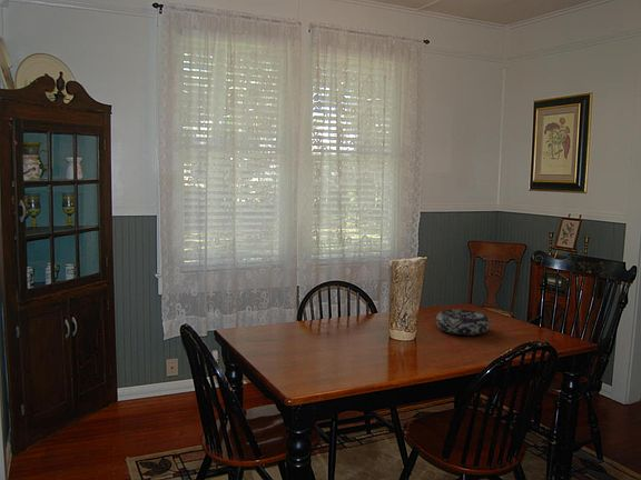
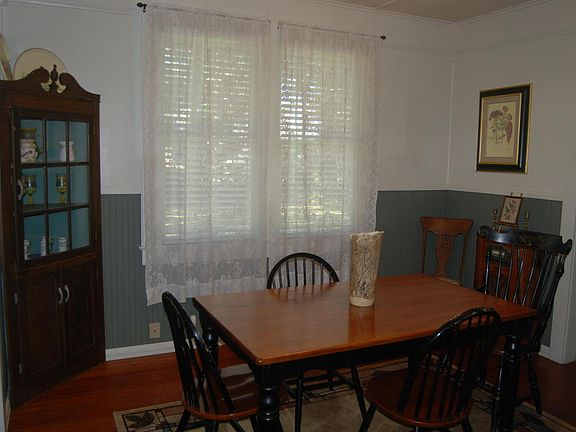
- decorative bowl [435,308,491,336]
